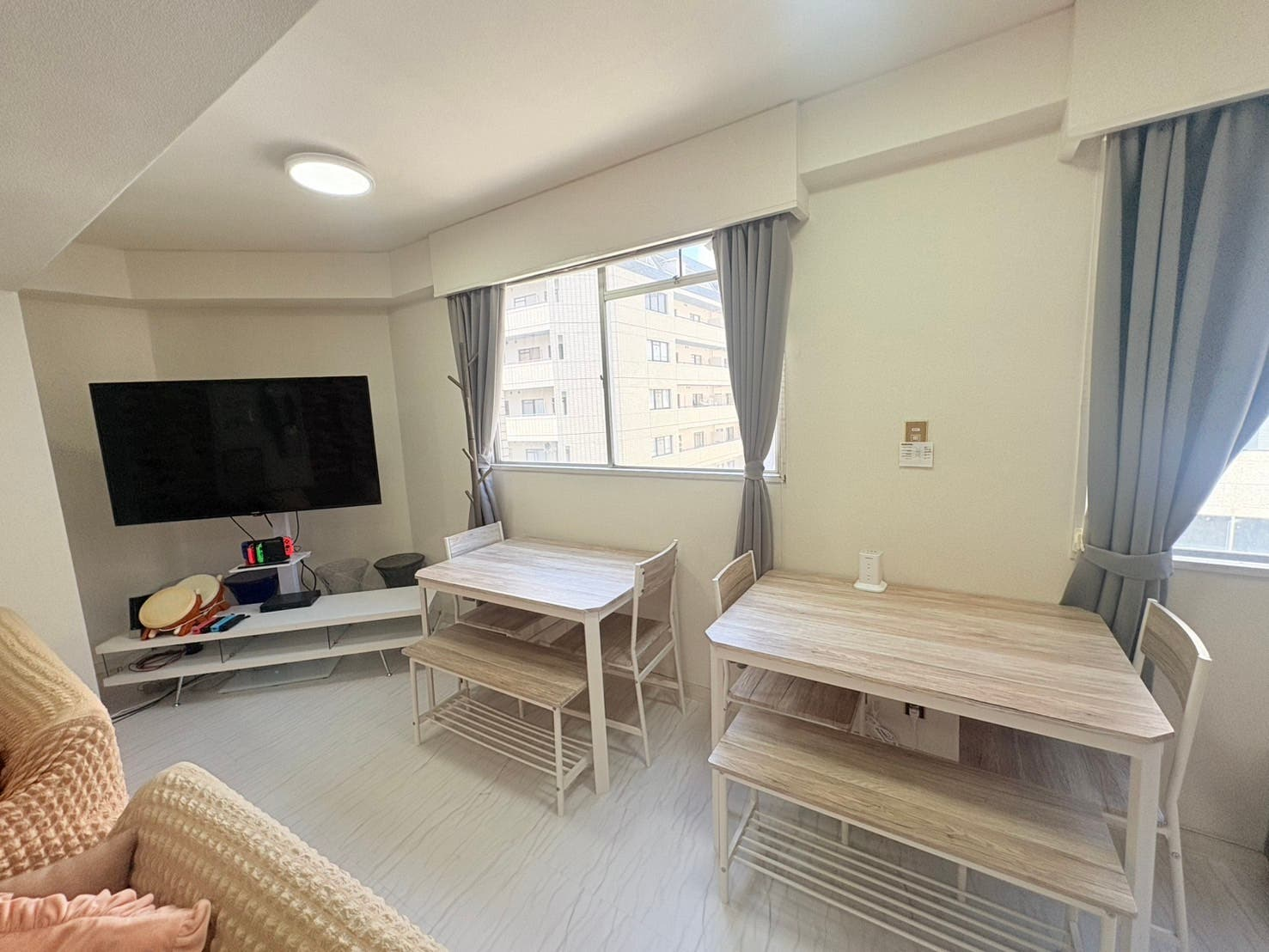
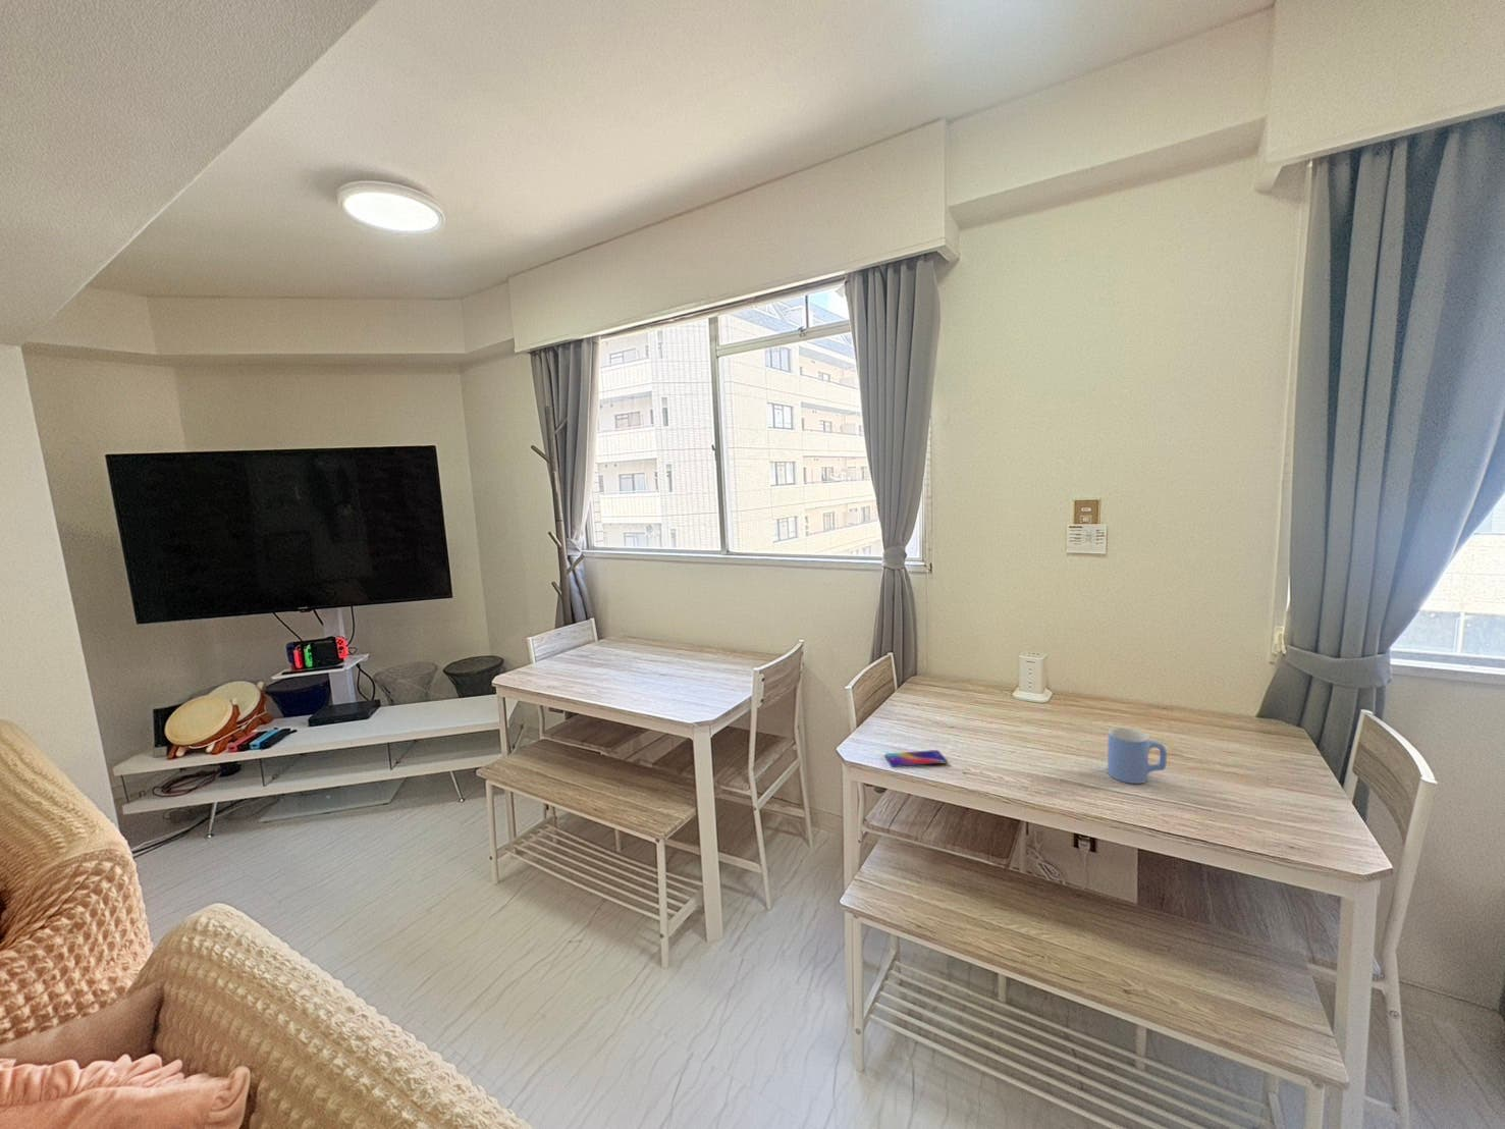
+ smartphone [884,750,949,768]
+ mug [1107,727,1168,785]
